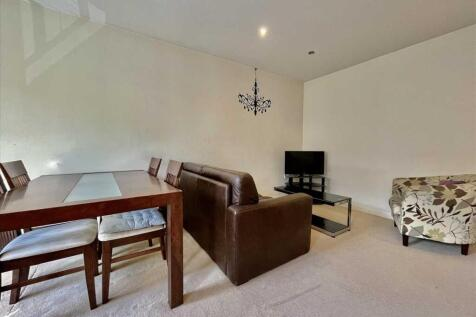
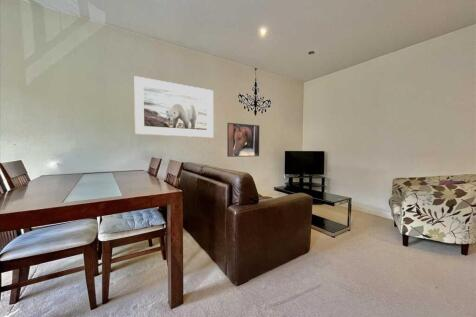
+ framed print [226,122,260,158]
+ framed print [133,75,214,138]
